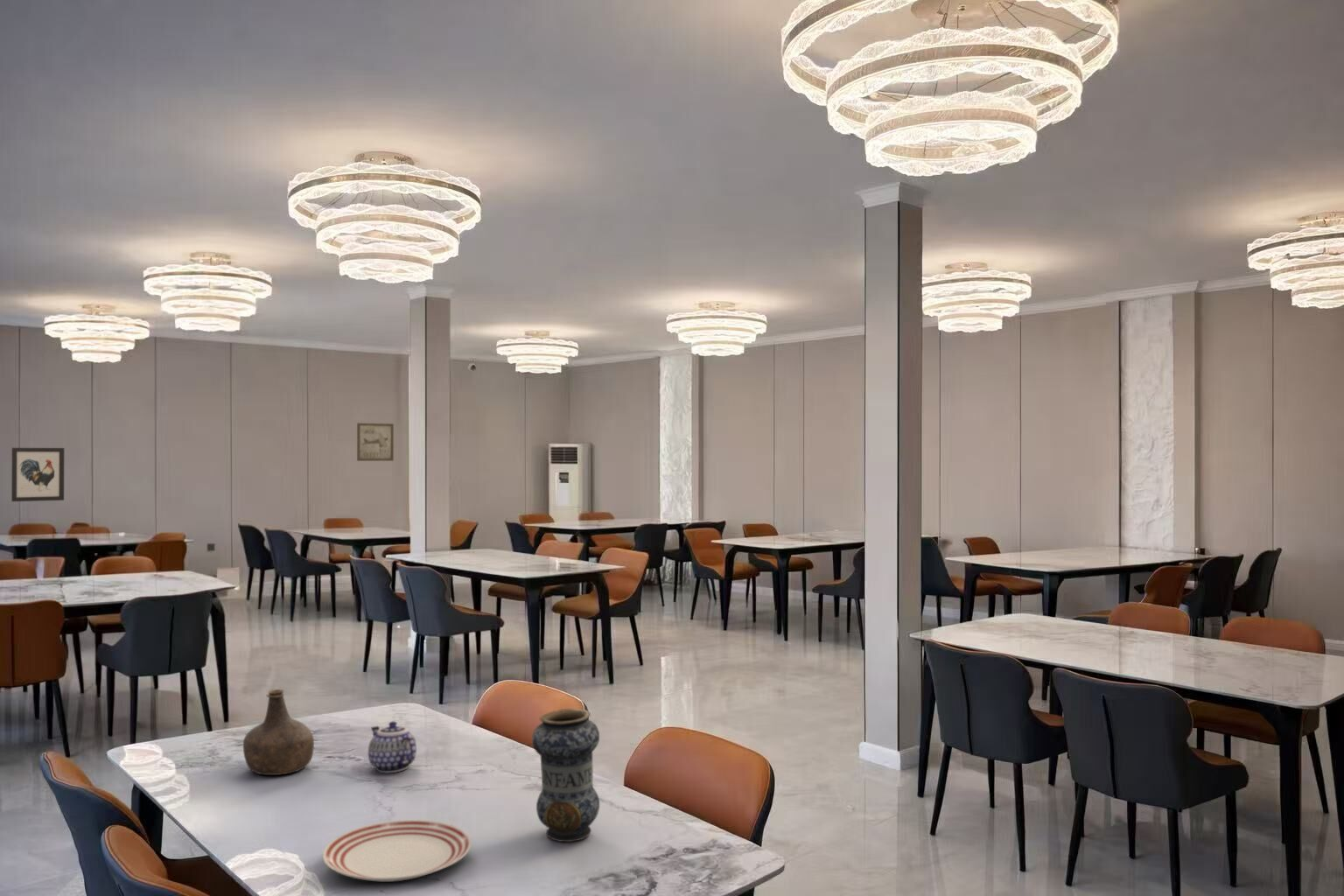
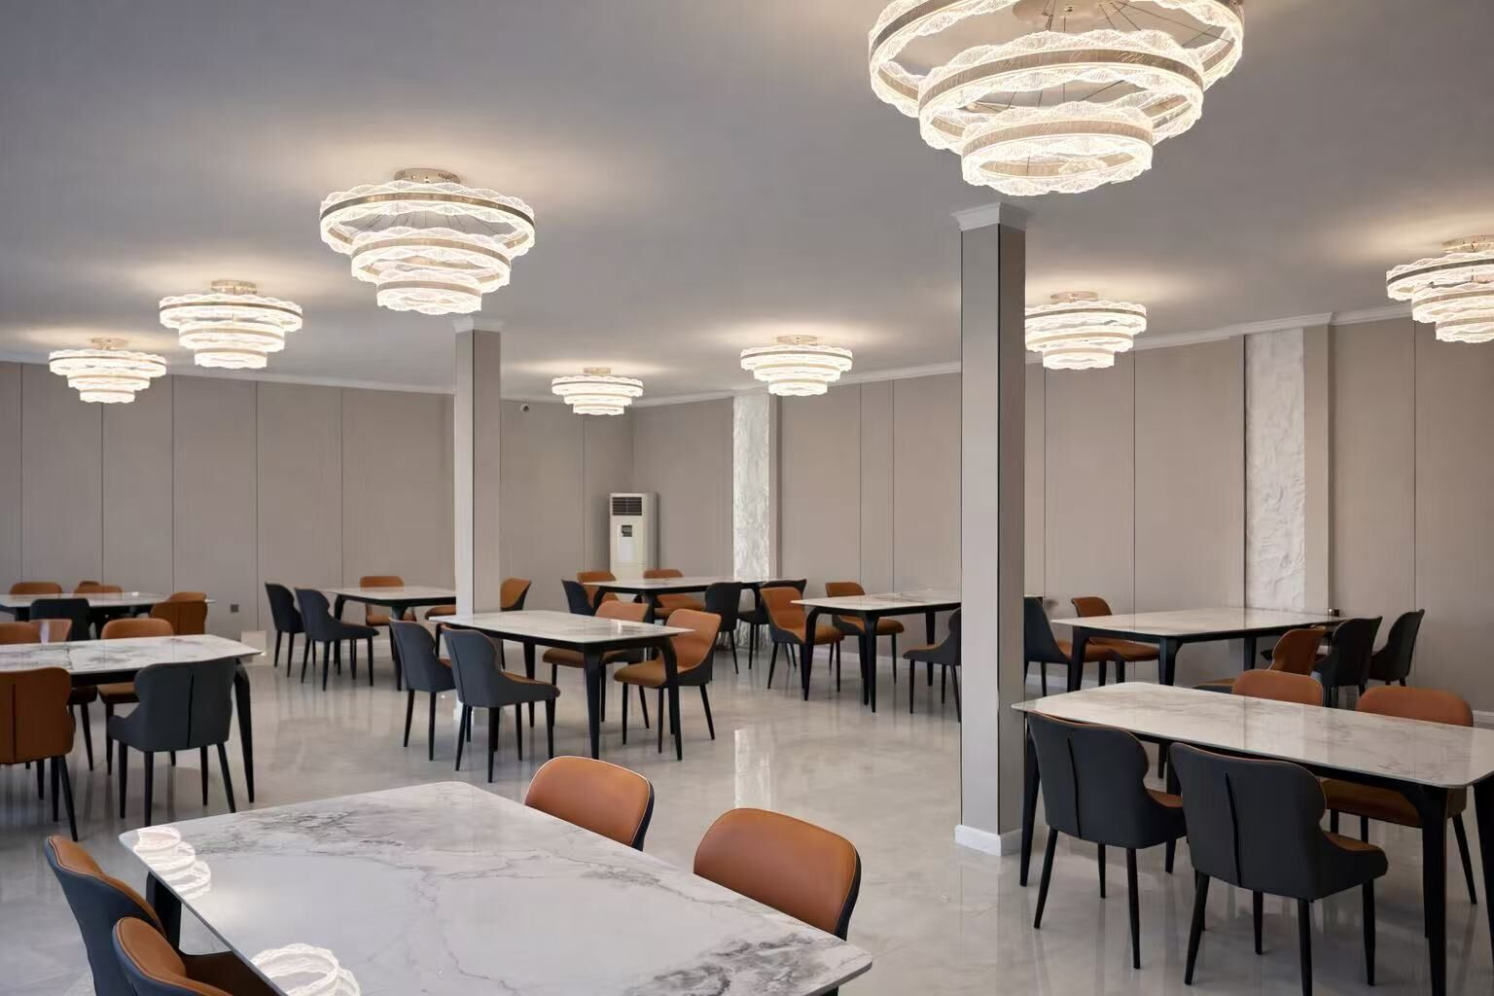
- wall art [356,423,395,462]
- wall art [11,447,65,502]
- bottle [242,689,315,776]
- dinner plate [322,819,472,883]
- vase [531,708,600,843]
- teapot [367,720,417,774]
